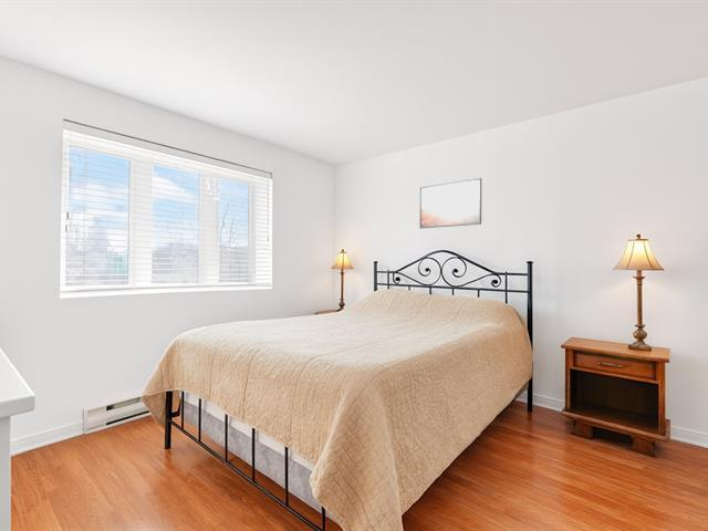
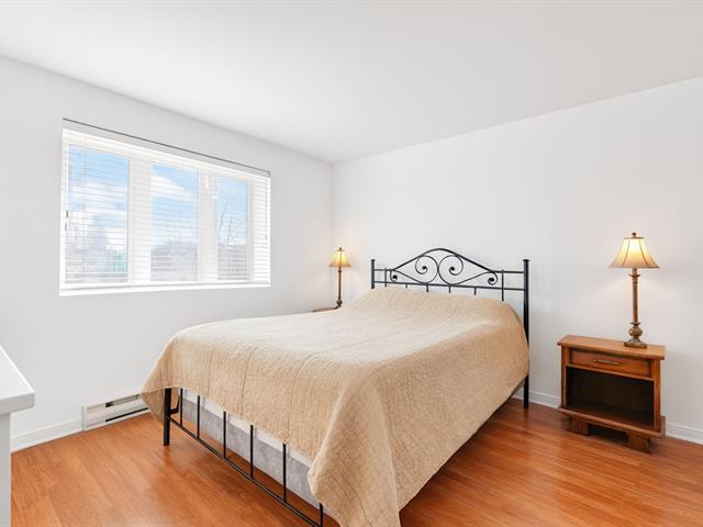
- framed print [418,177,482,229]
